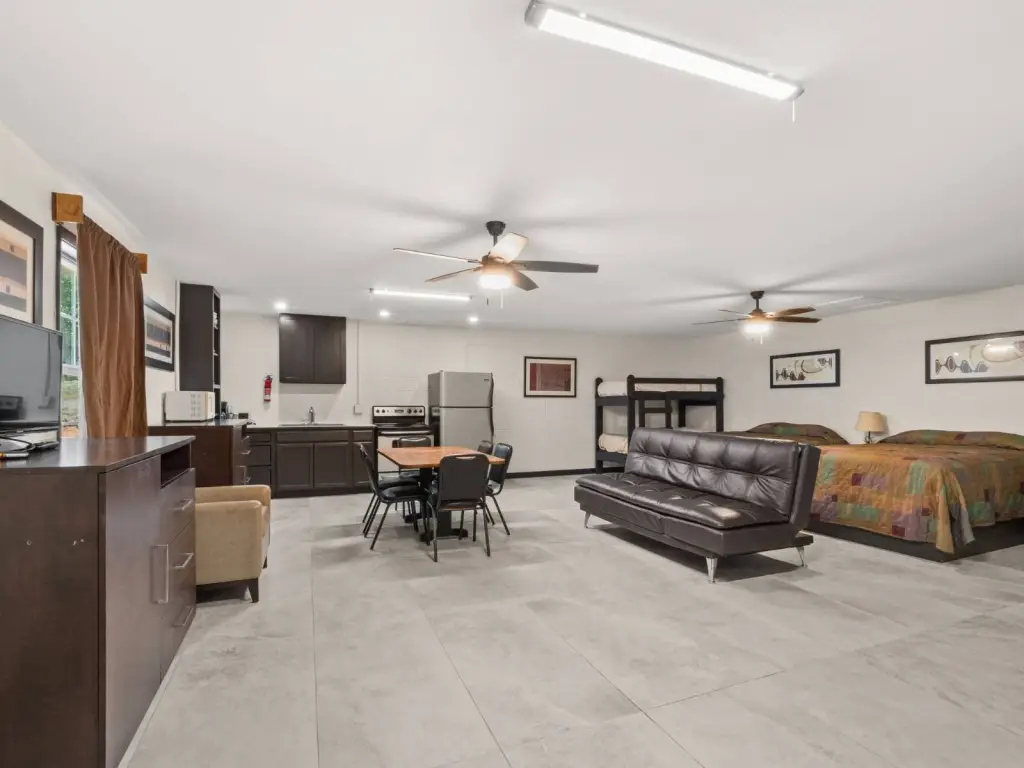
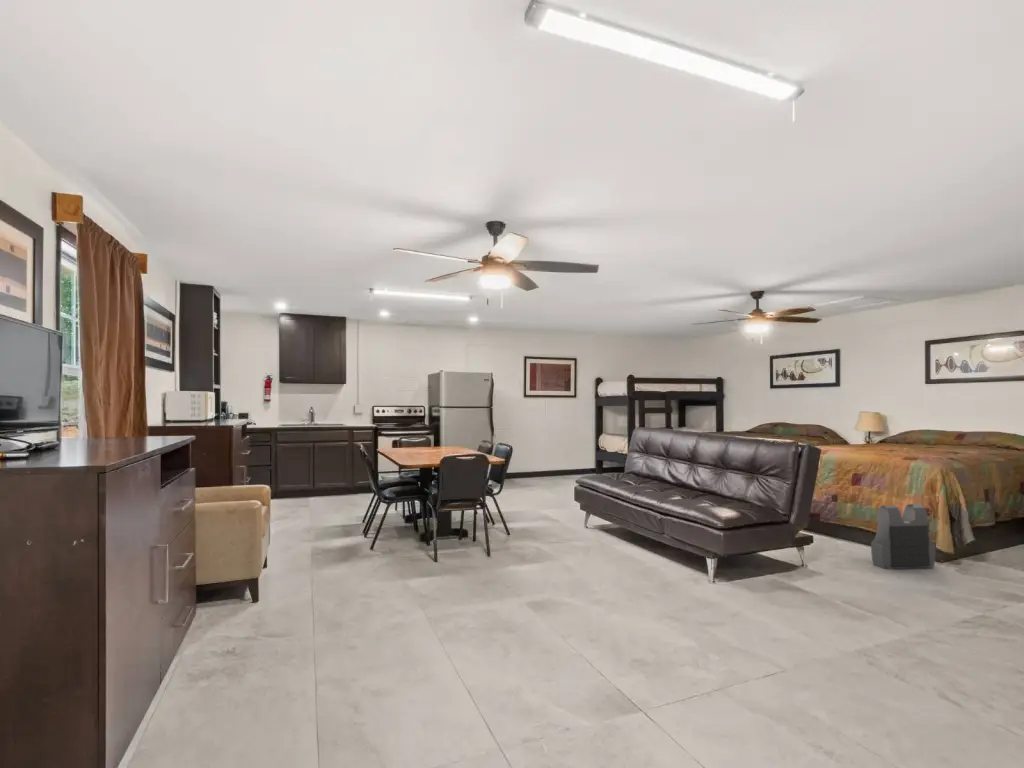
+ body armor vest [870,503,936,570]
